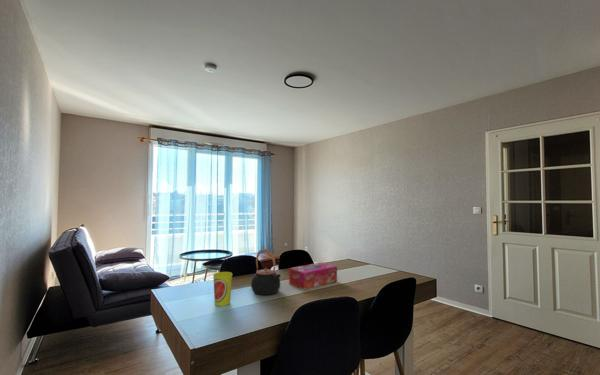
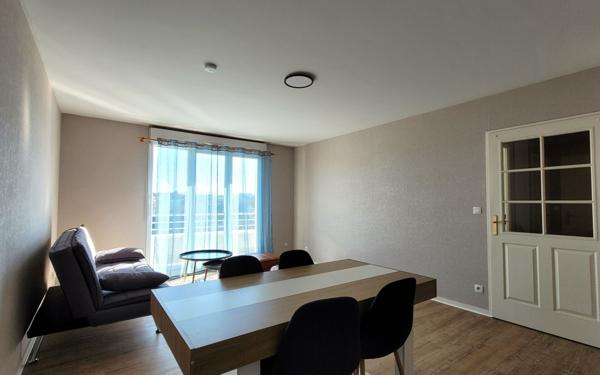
- cup [212,271,233,307]
- tissue box [288,261,338,290]
- teapot [250,248,282,296]
